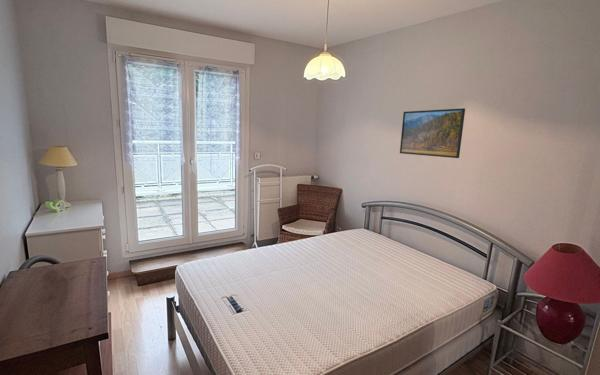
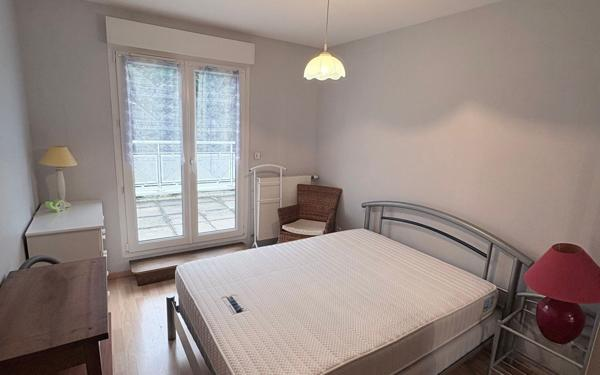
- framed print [399,107,466,159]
